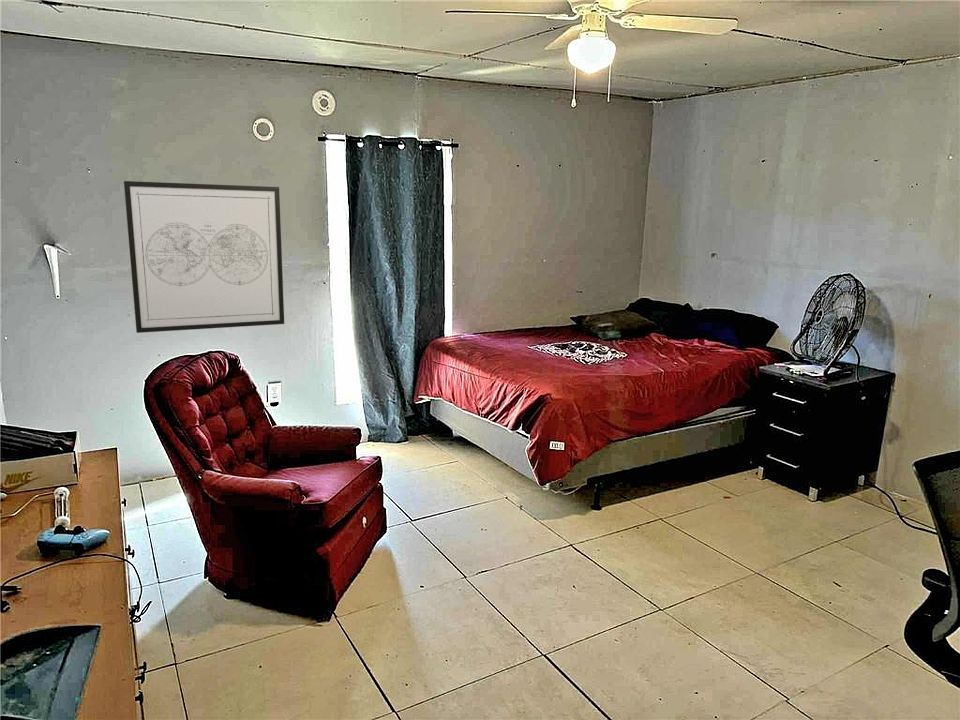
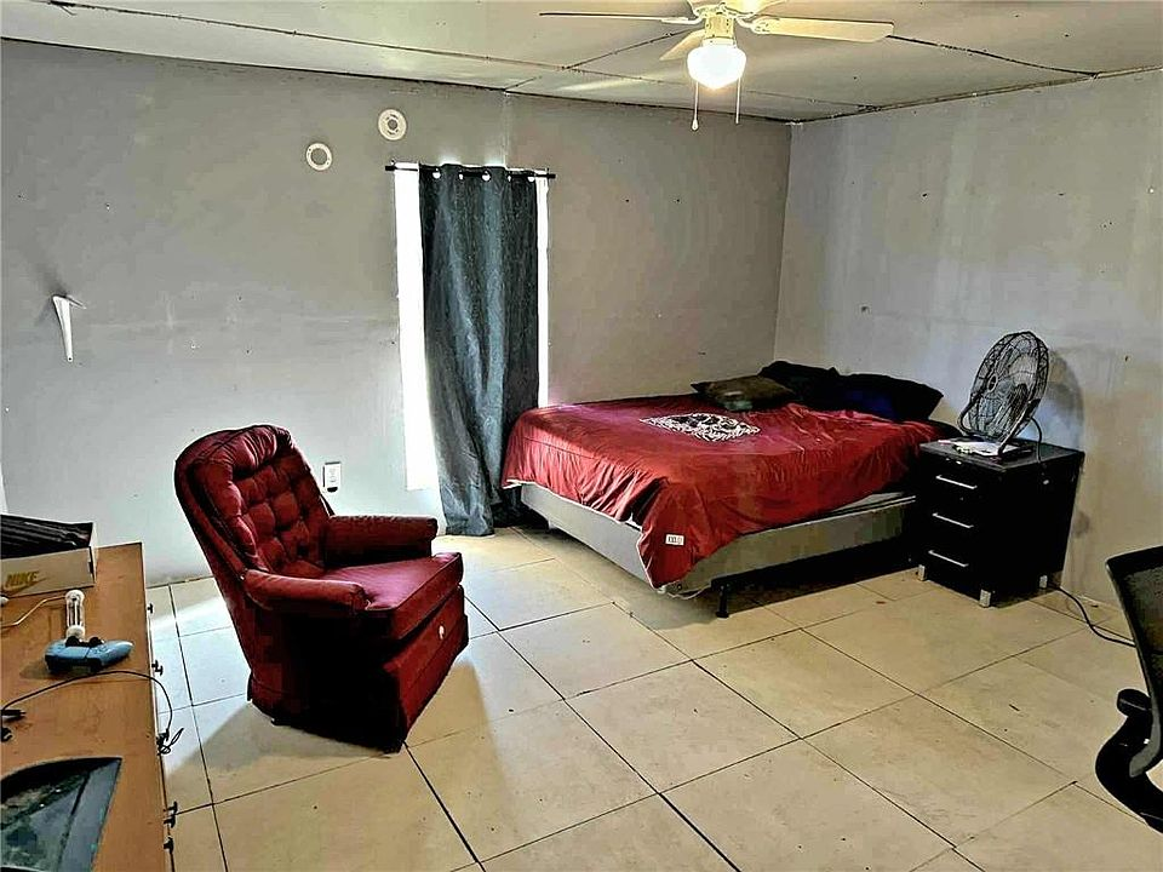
- wall art [123,180,285,334]
